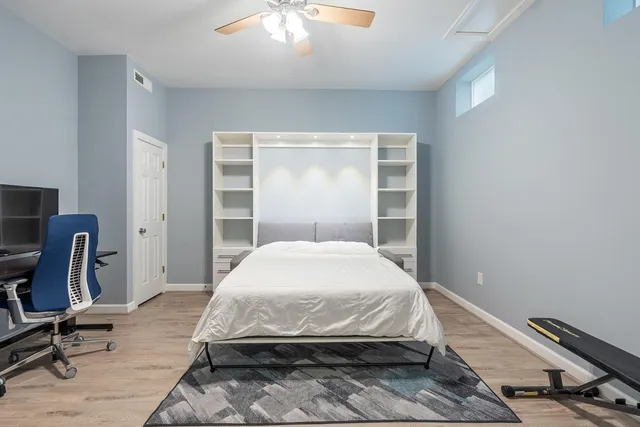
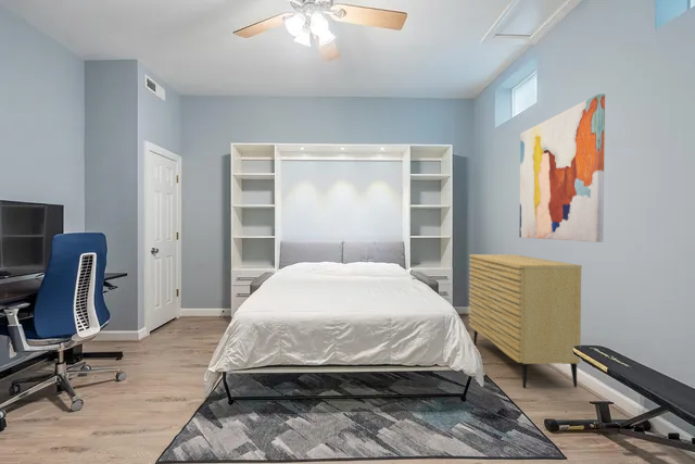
+ dresser [468,253,583,389]
+ wall art [518,92,606,243]
